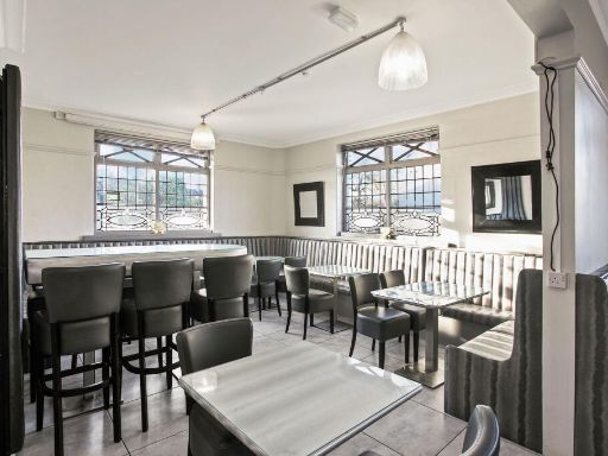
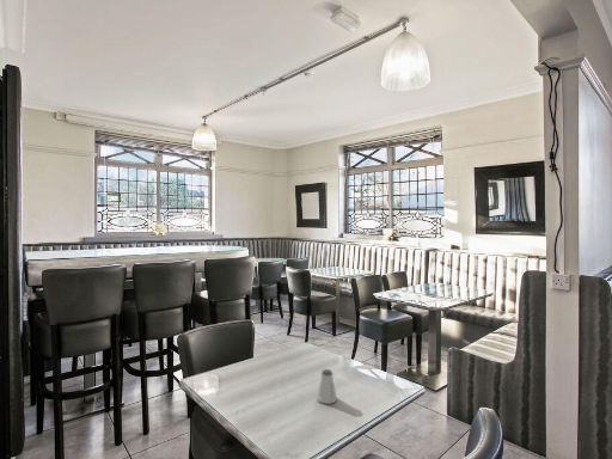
+ saltshaker [316,368,338,405]
